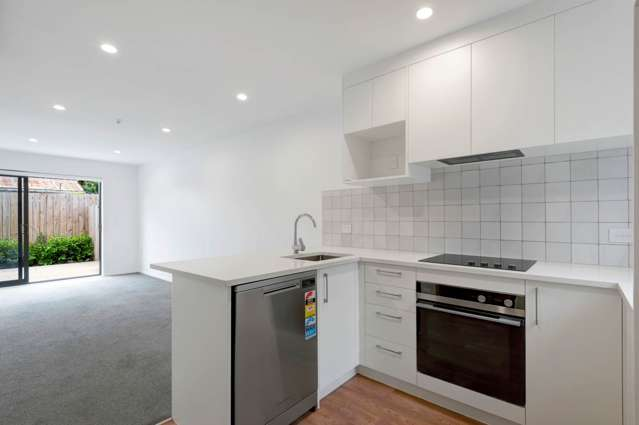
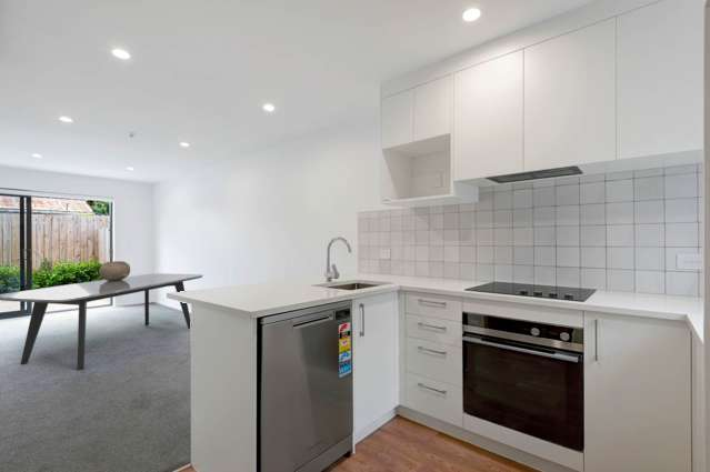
+ ceramic pot [98,260,131,281]
+ dining table [0,272,203,372]
